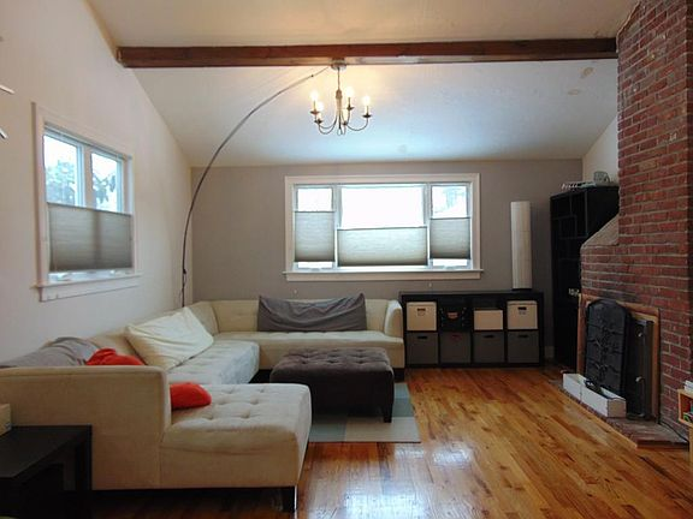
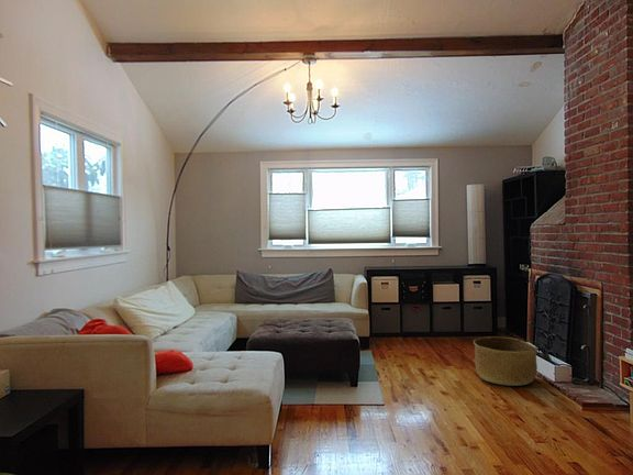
+ basket [473,335,538,387]
